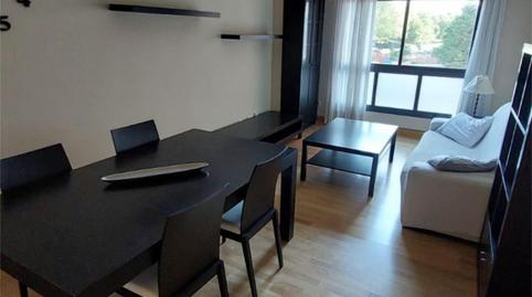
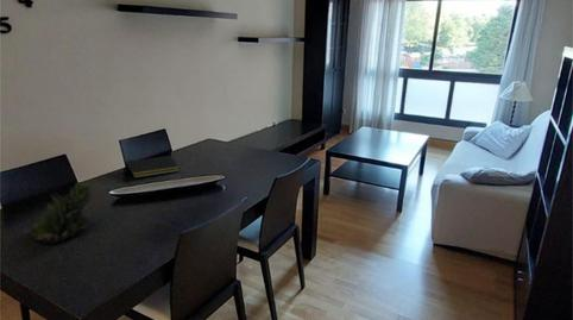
+ notepad [125,155,182,180]
+ succulent plant [31,181,94,245]
